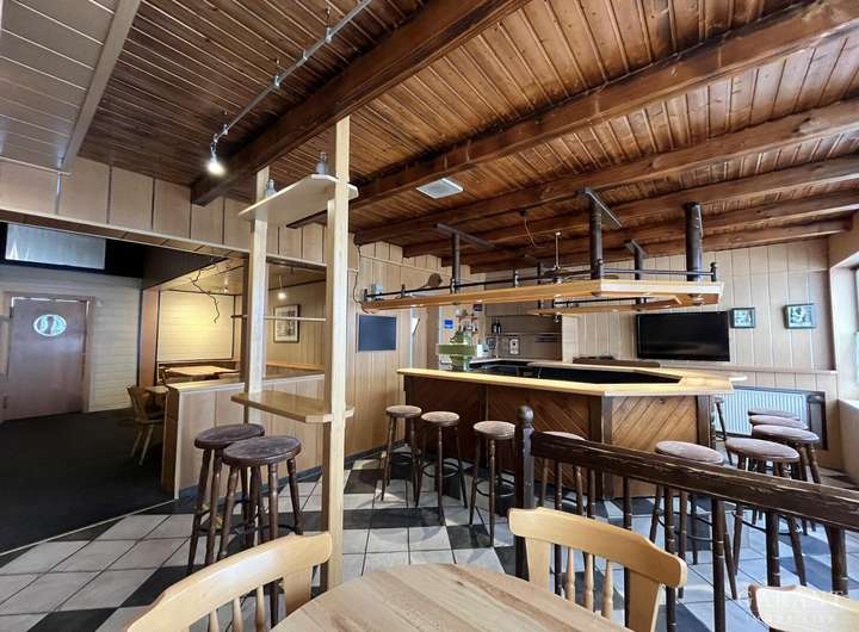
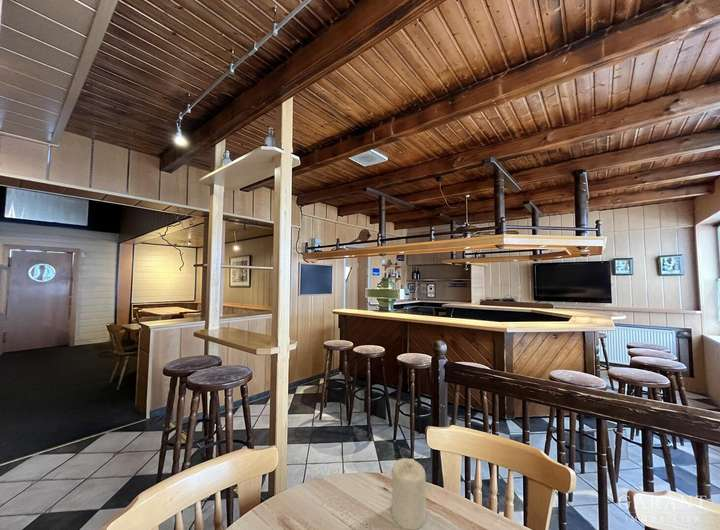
+ candle [391,457,427,530]
